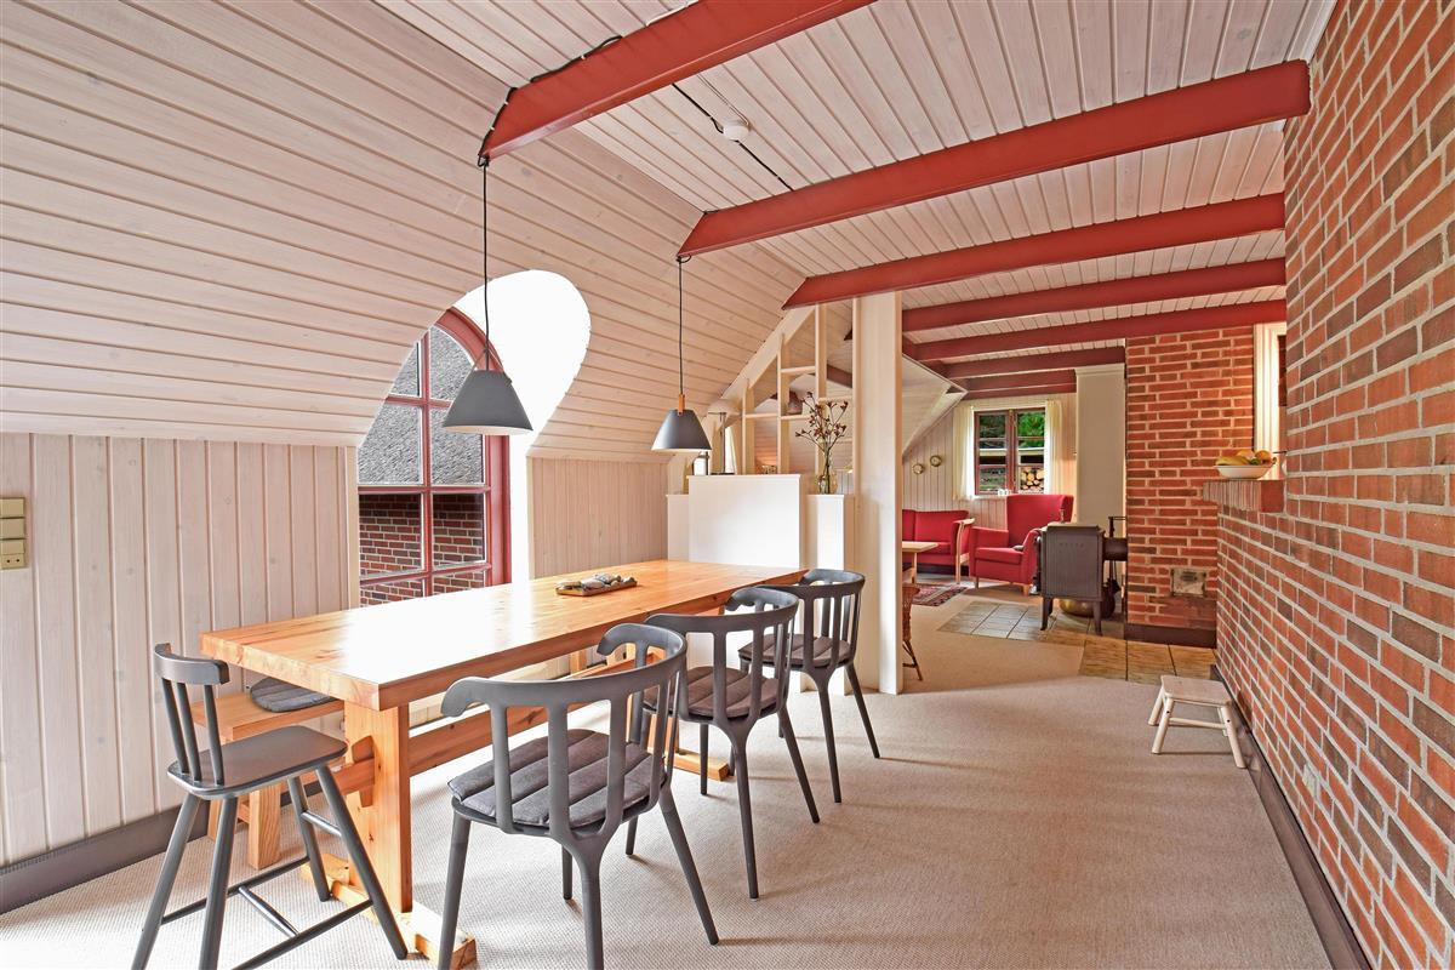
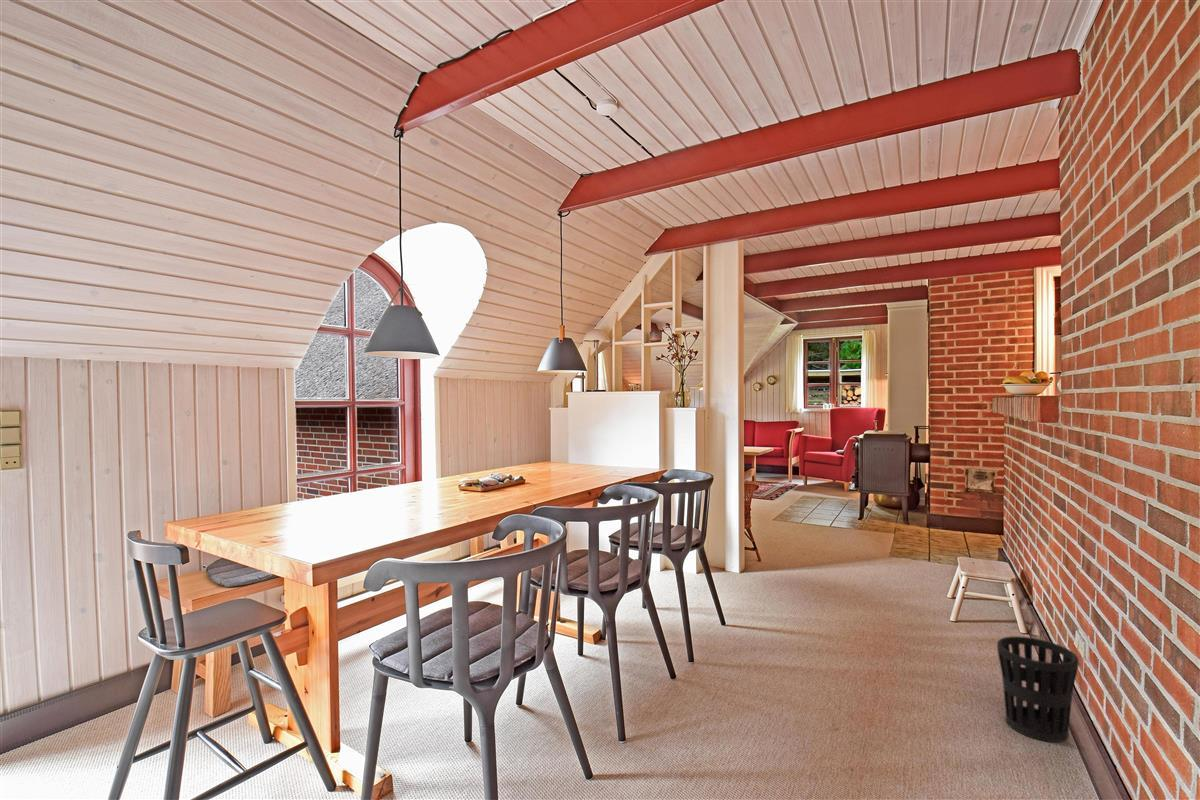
+ wastebasket [996,635,1080,743]
